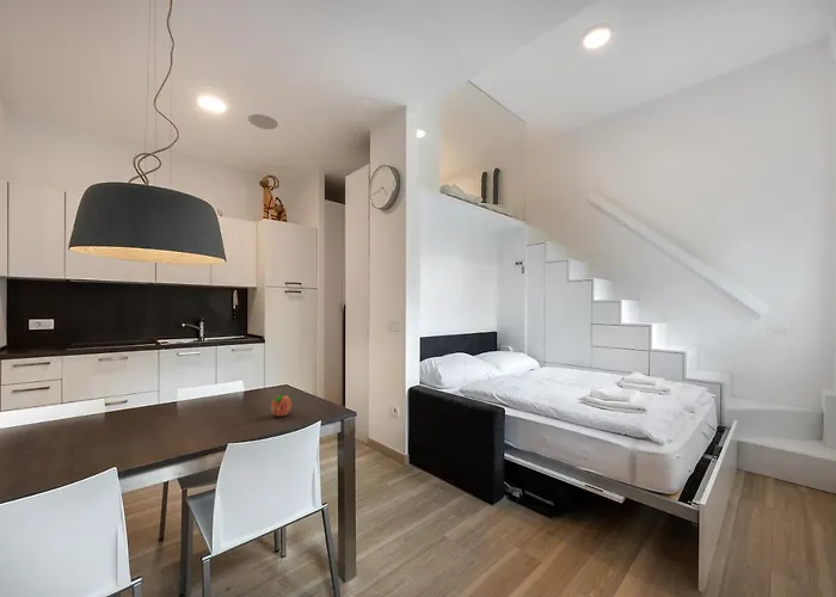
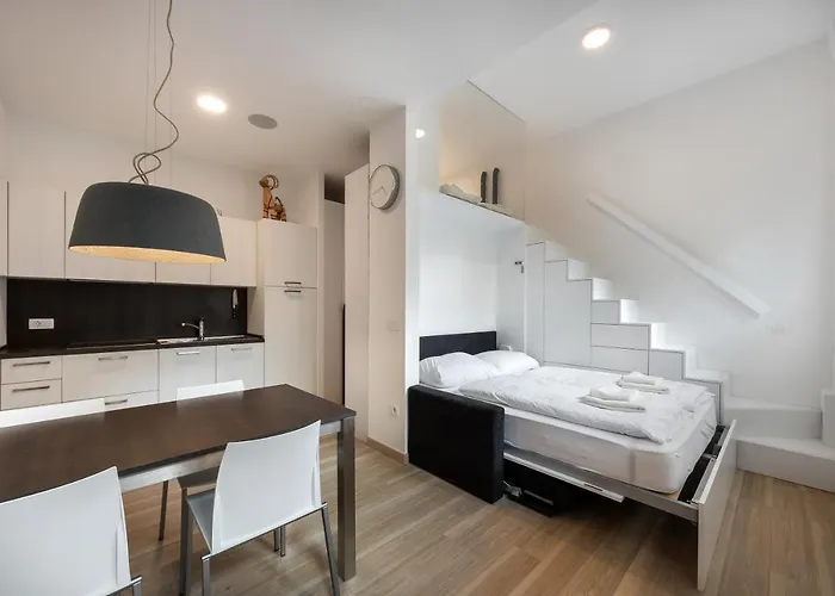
- fruit [270,392,293,418]
